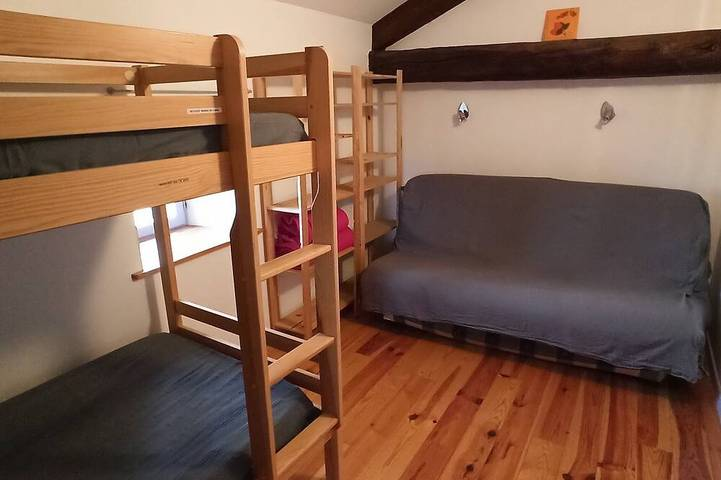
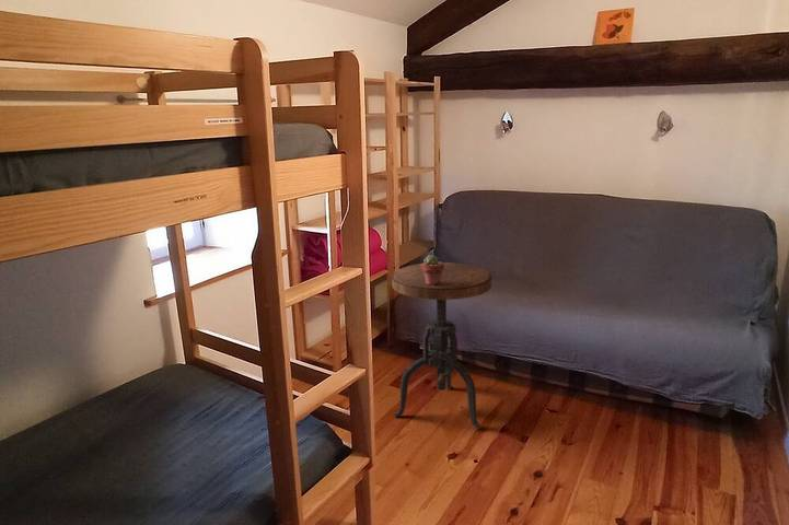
+ potted succulent [421,254,444,287]
+ side table [391,261,492,429]
